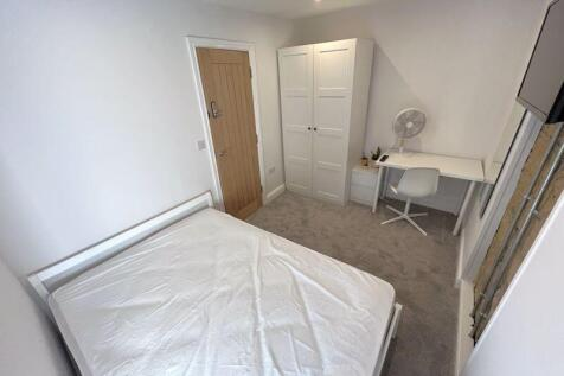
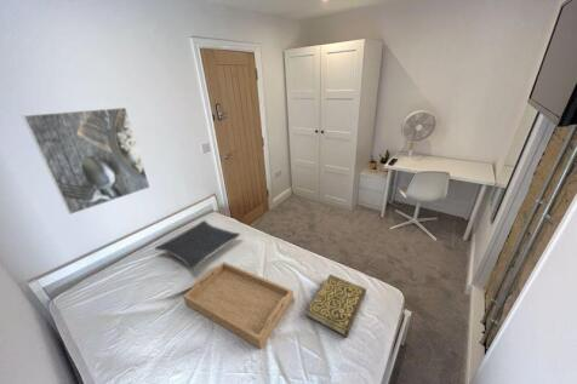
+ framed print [21,107,152,216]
+ book [305,274,367,338]
+ pillow [153,219,242,271]
+ serving tray [182,260,295,350]
